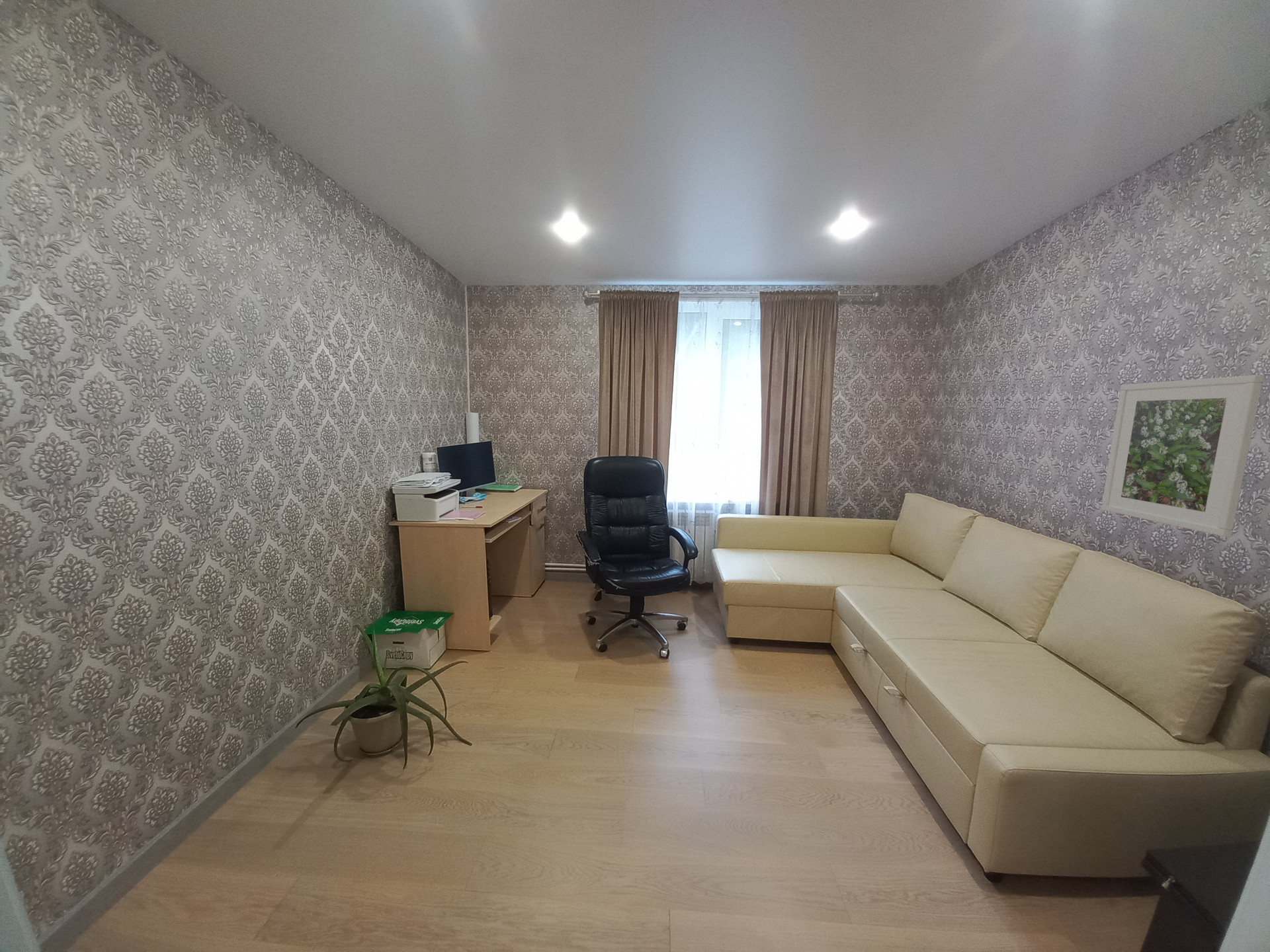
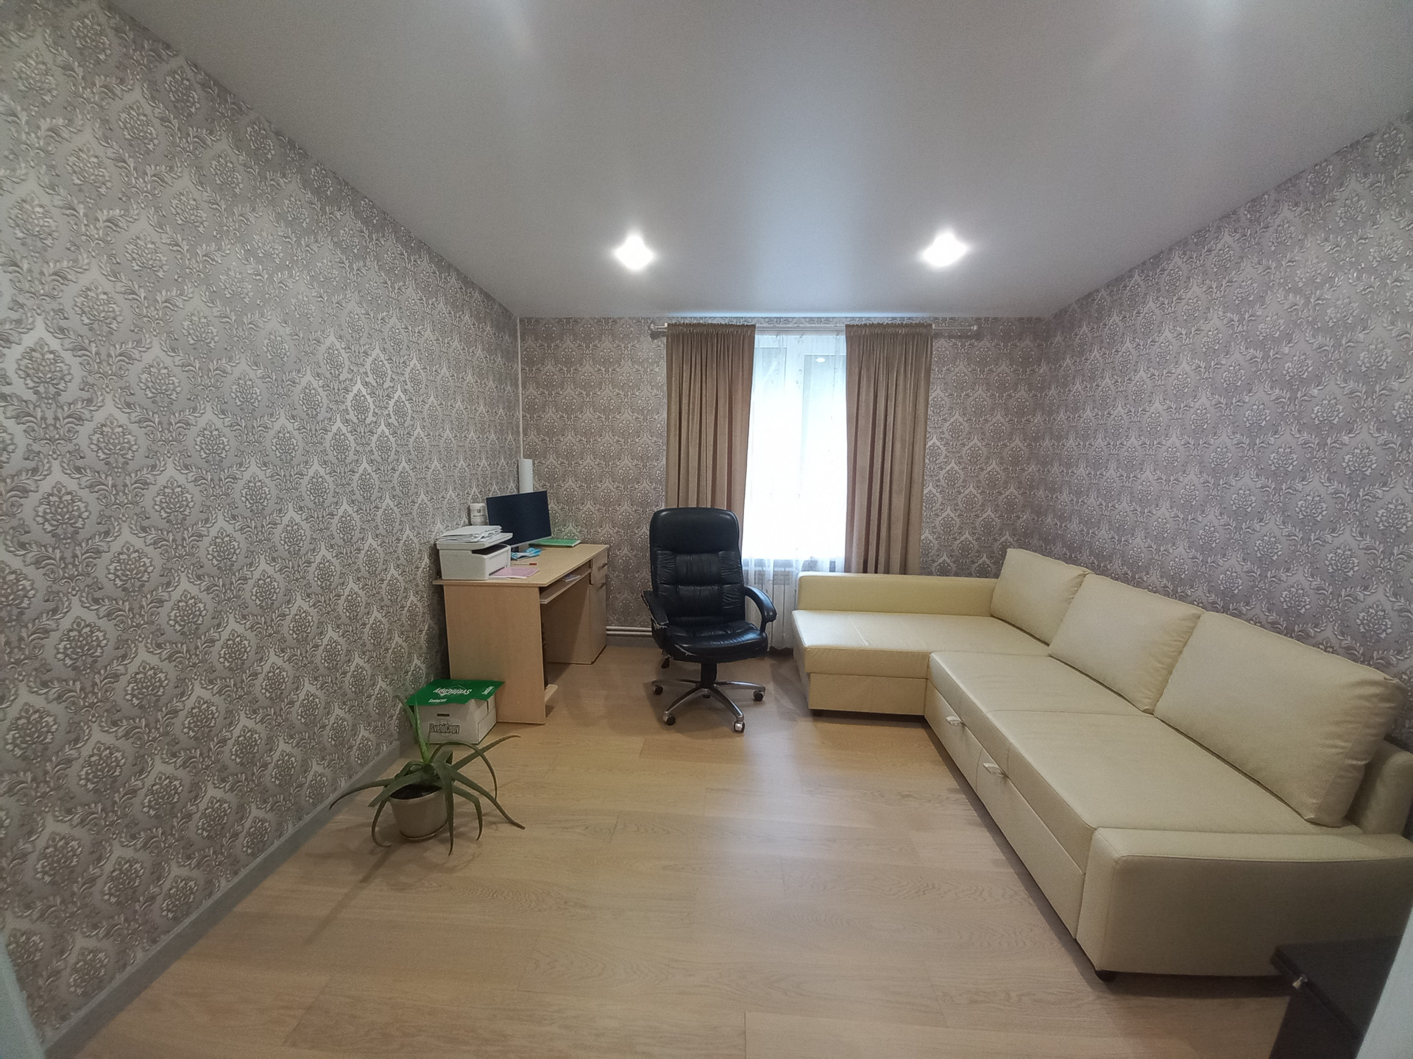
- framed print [1101,374,1264,537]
